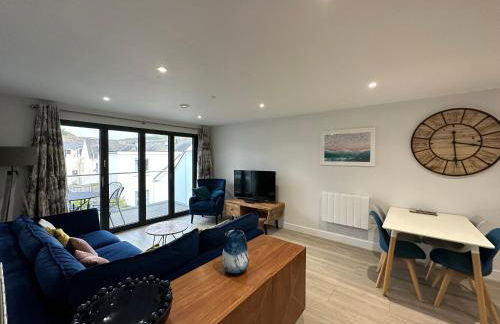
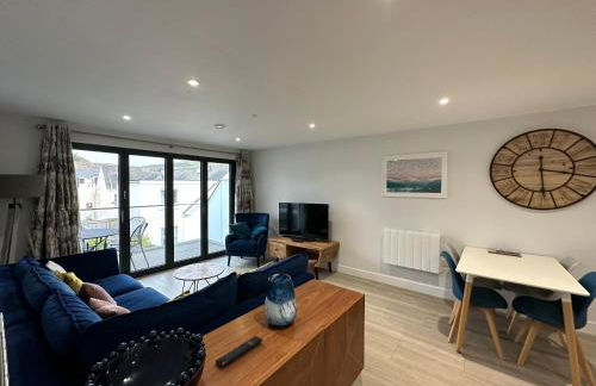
+ remote control [215,335,263,369]
